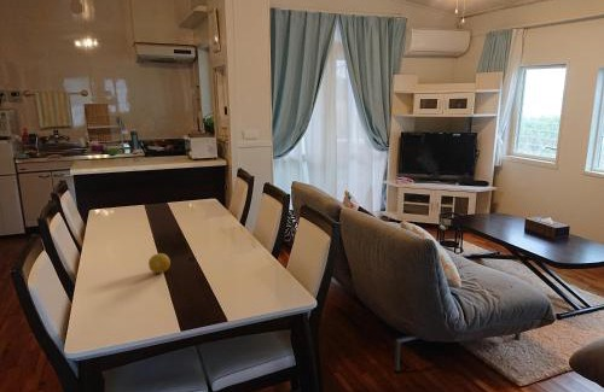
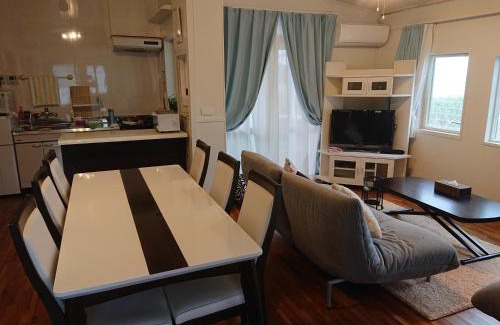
- fruit [147,252,172,274]
